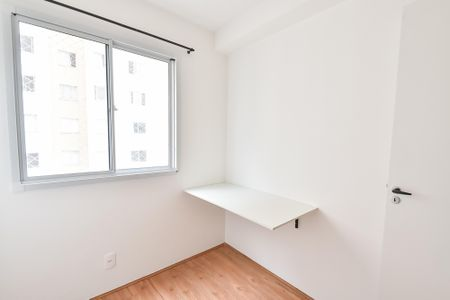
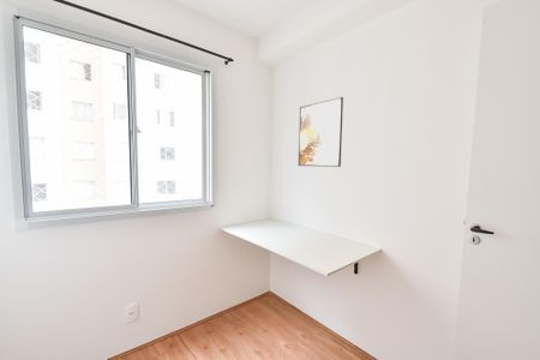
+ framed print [298,96,344,168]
